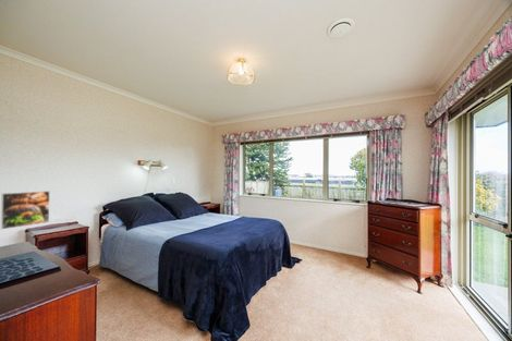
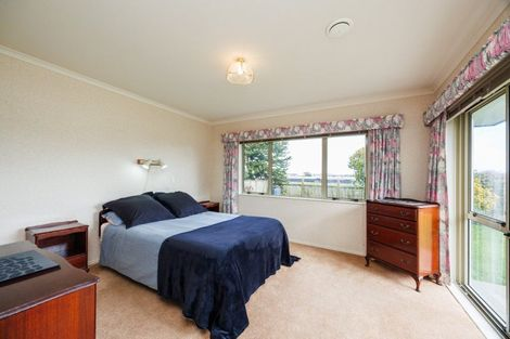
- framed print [0,190,51,231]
